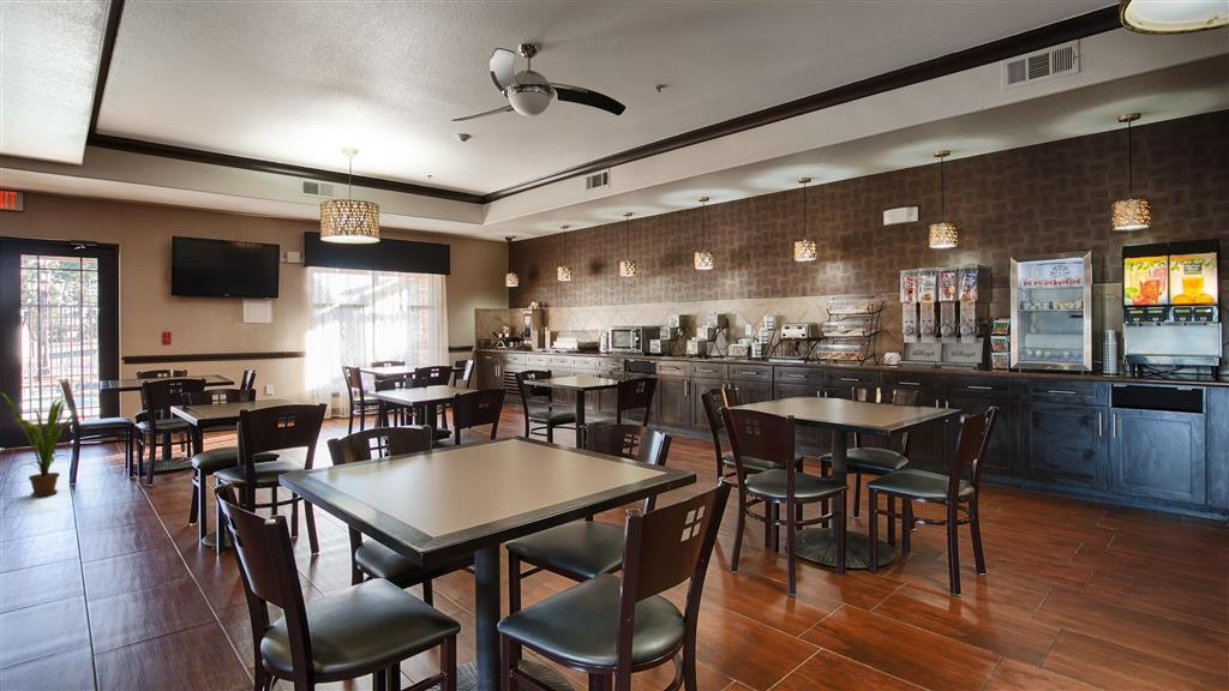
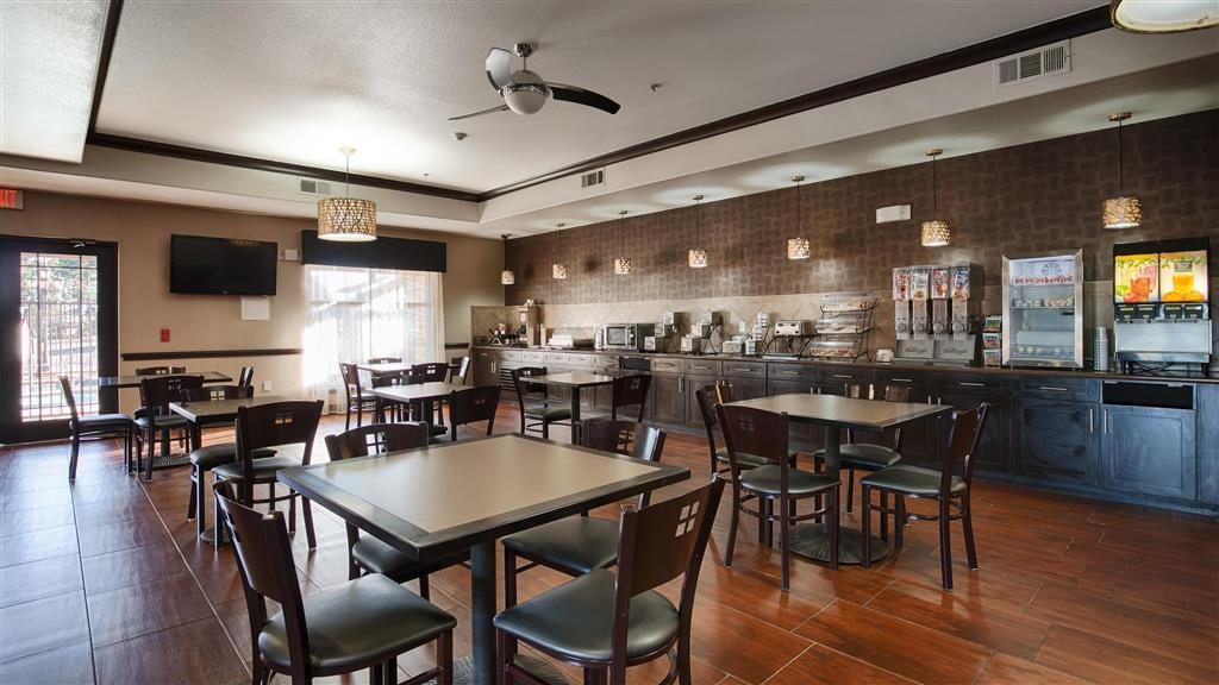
- house plant [0,386,86,498]
